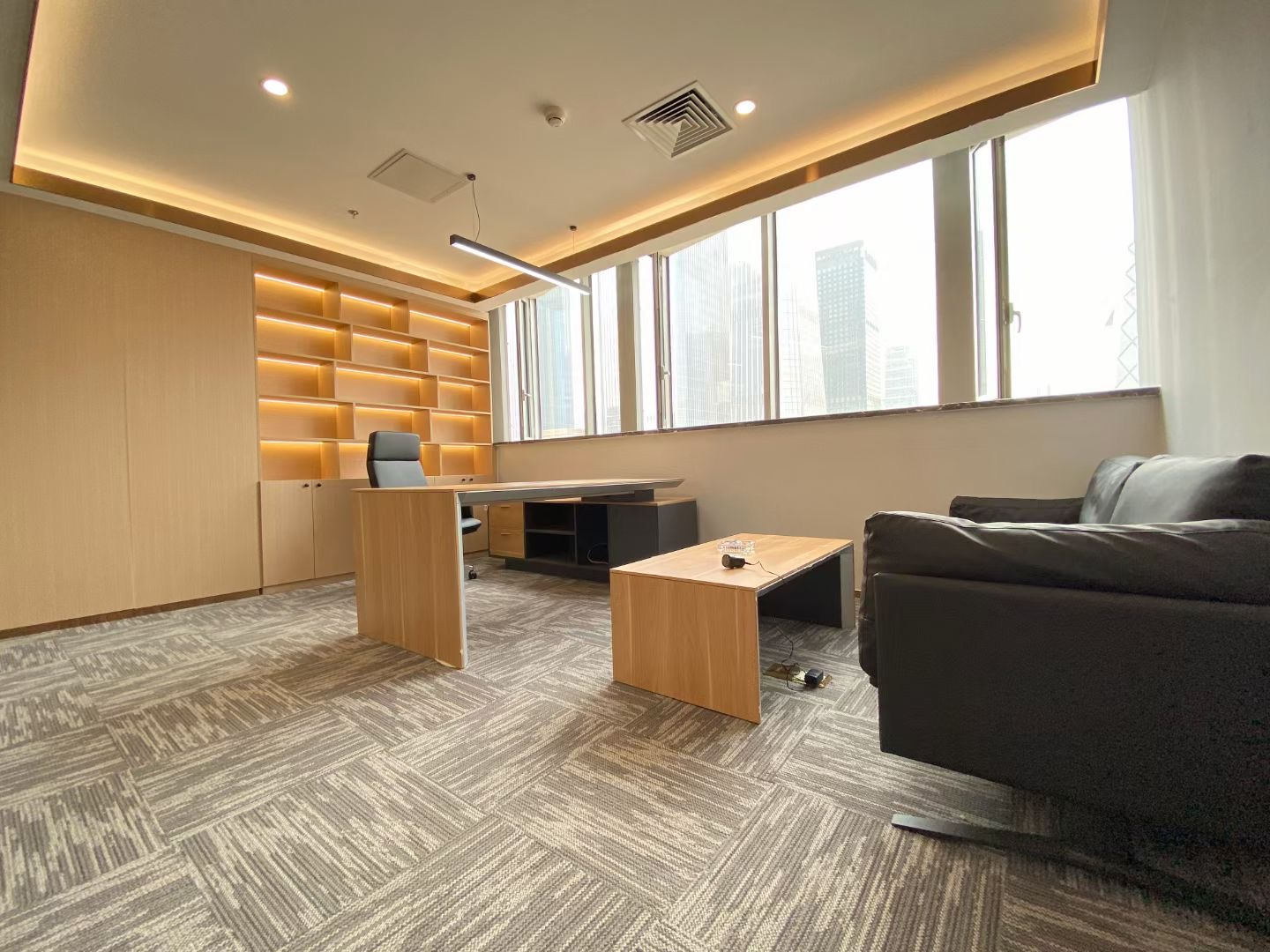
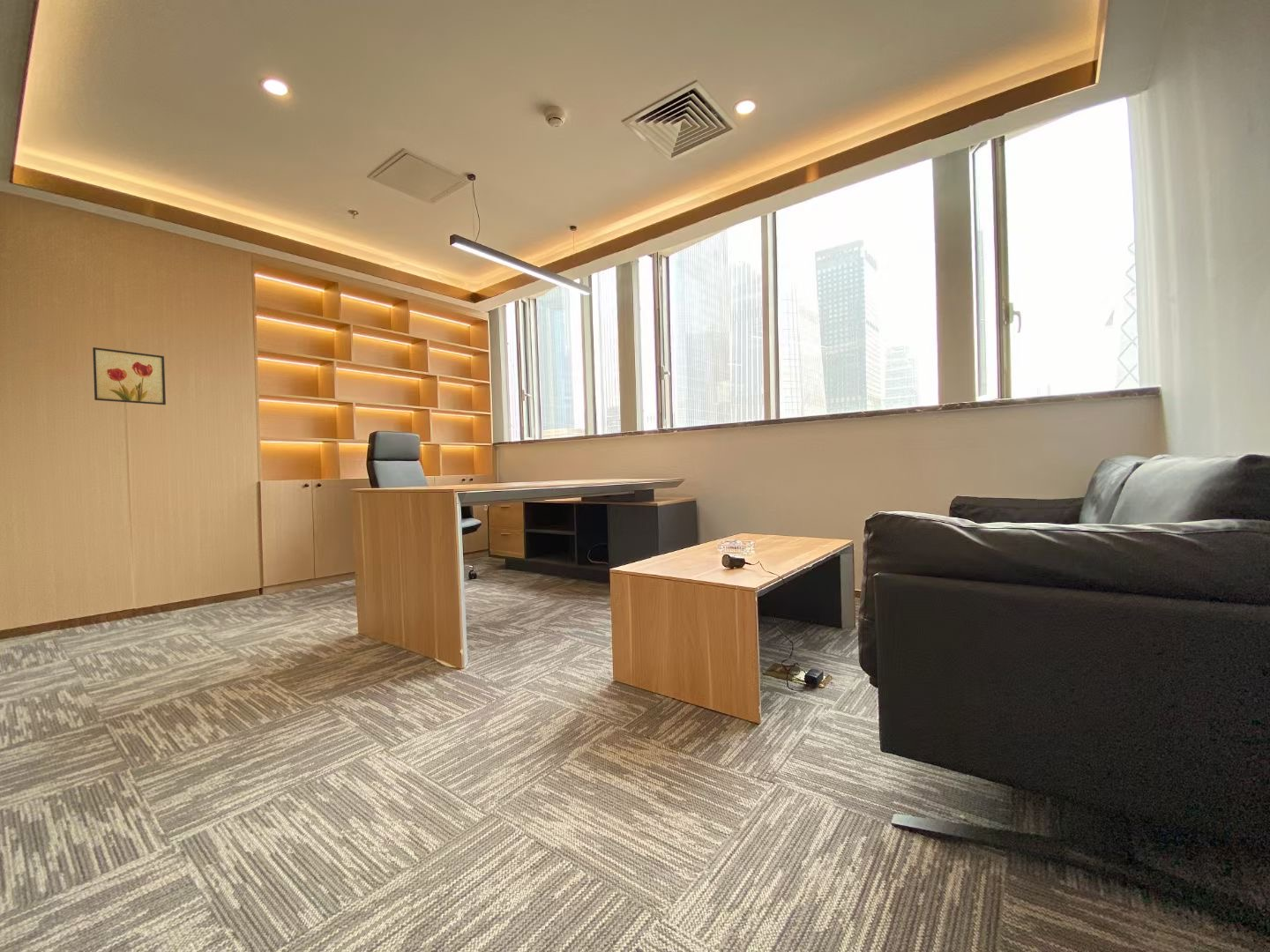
+ wall art [92,346,167,405]
